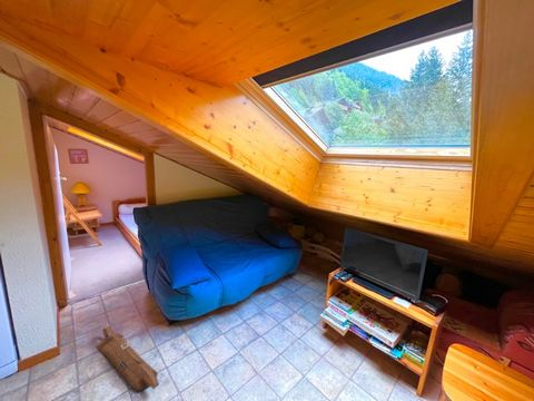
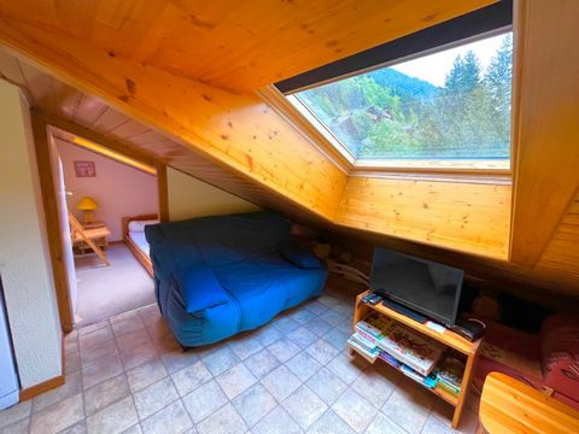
- bag [96,325,160,392]
